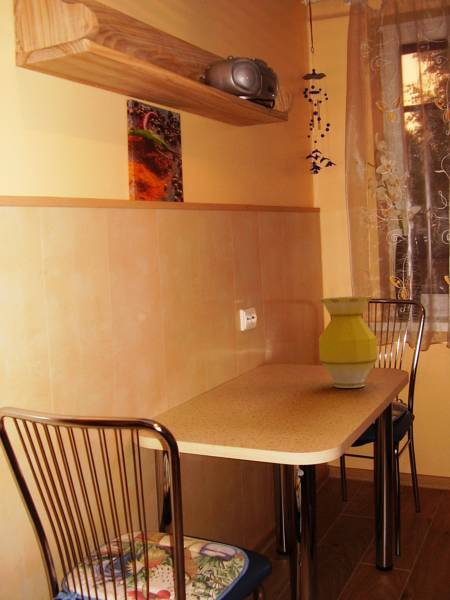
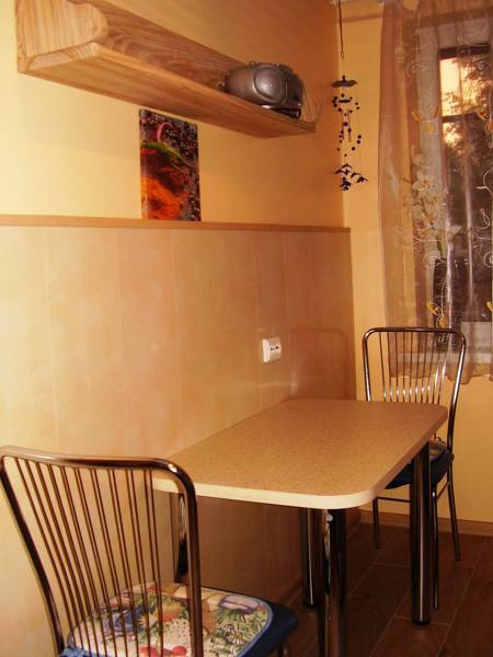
- vase [318,295,379,389]
